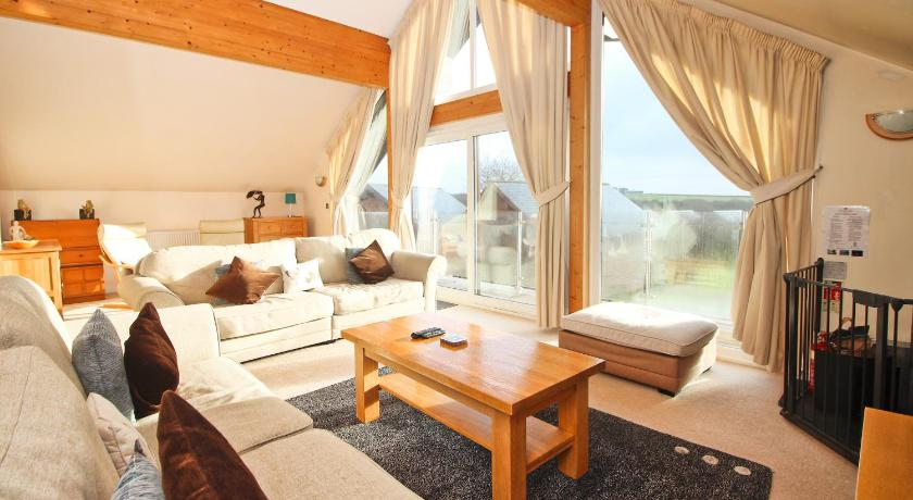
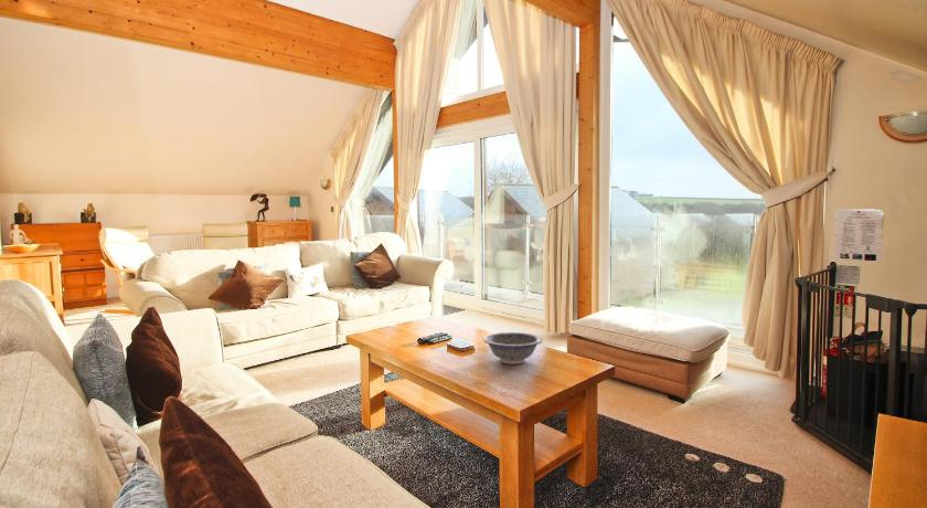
+ decorative bowl [482,331,543,366]
